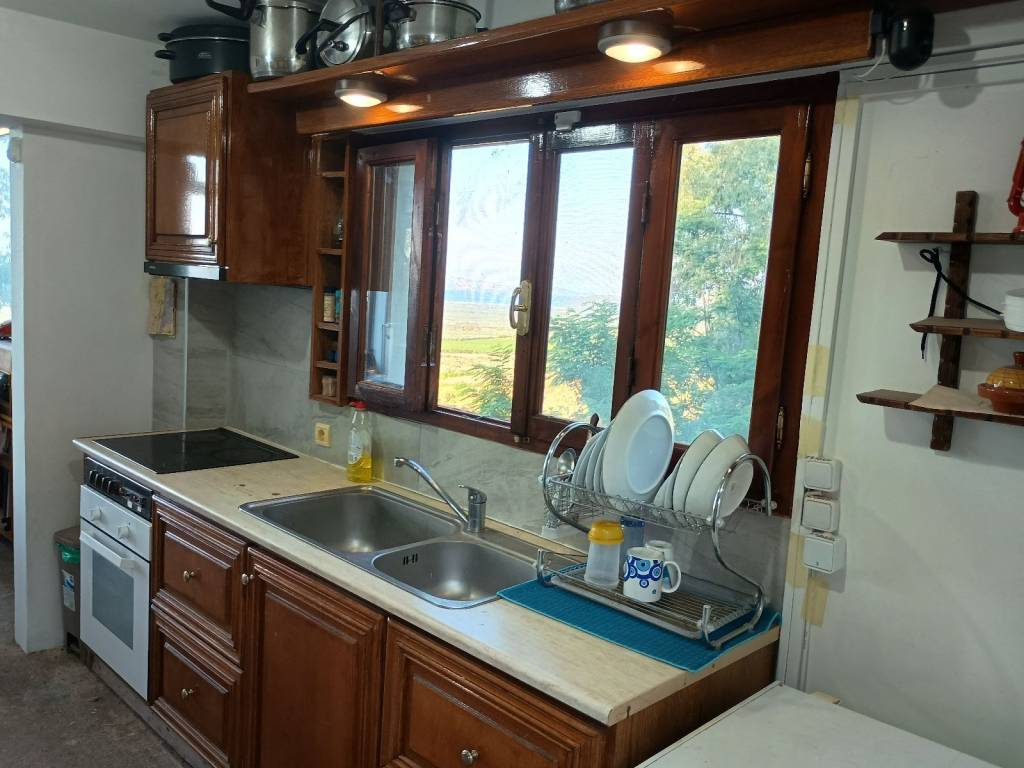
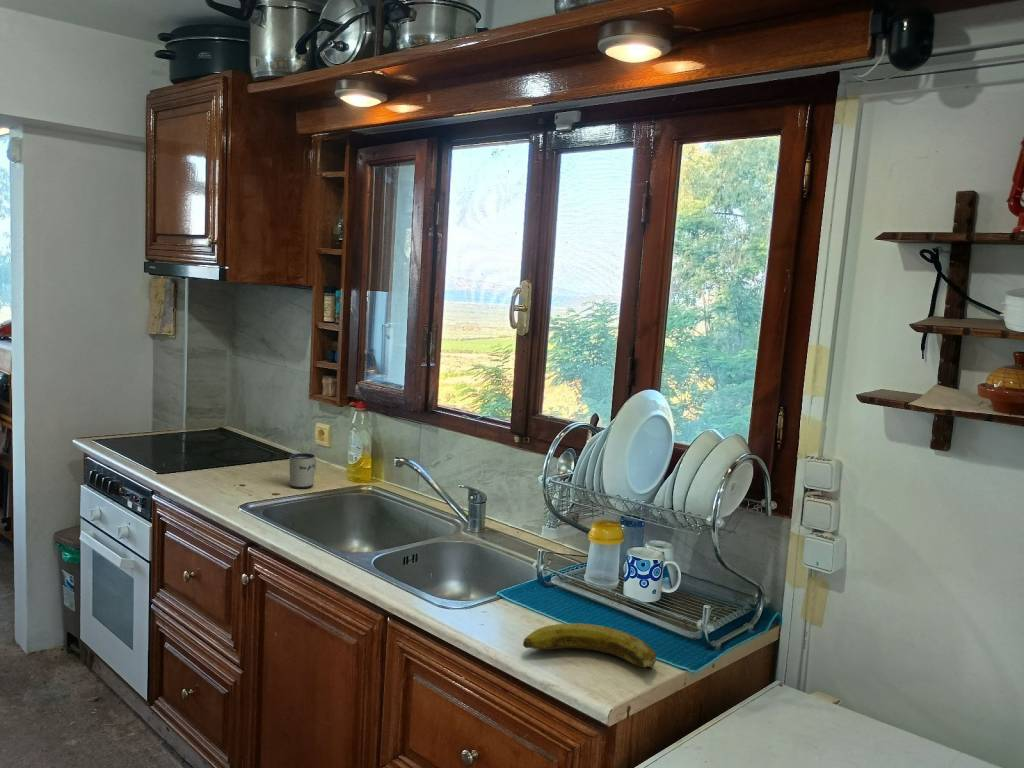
+ banana [522,622,657,672]
+ mug [288,452,317,489]
